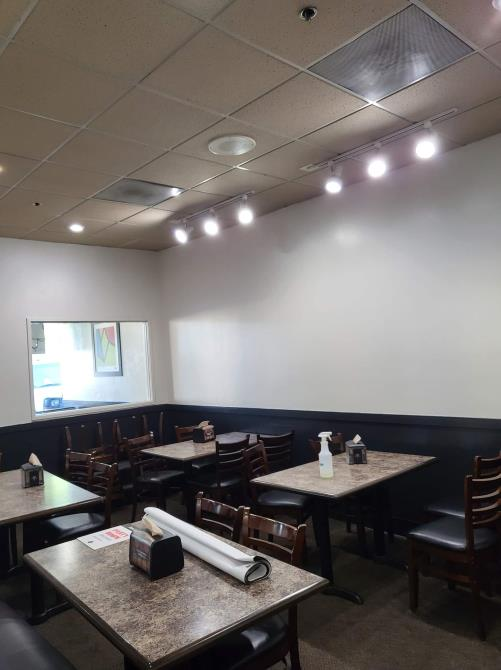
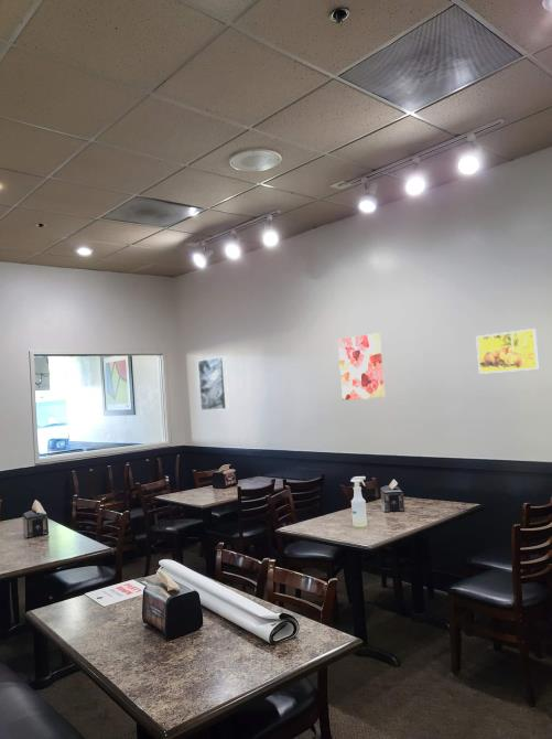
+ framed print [197,355,230,411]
+ wall art [337,332,386,401]
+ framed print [475,328,541,375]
